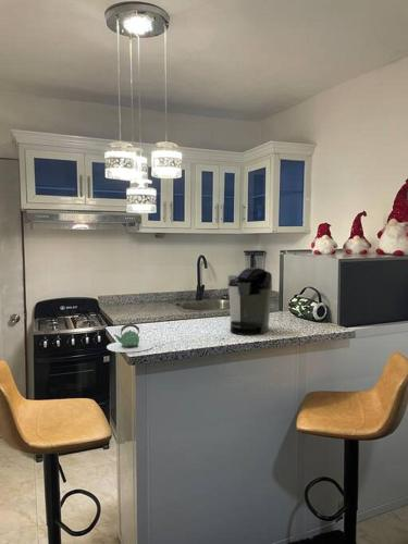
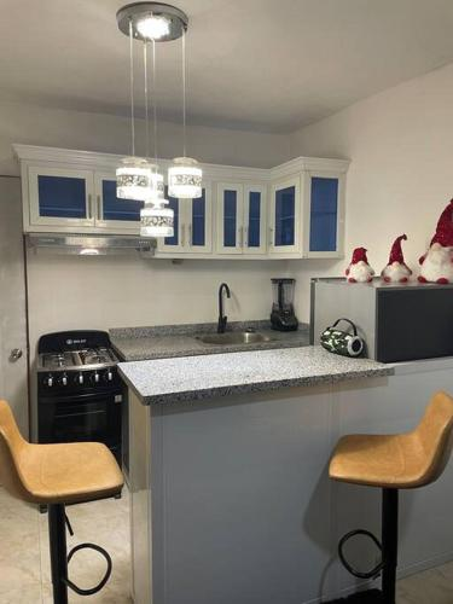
- teapot [106,323,153,354]
- coffee maker [226,267,273,336]
